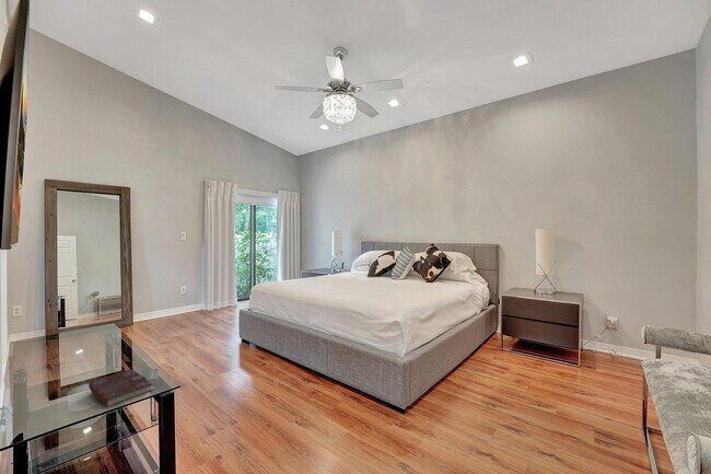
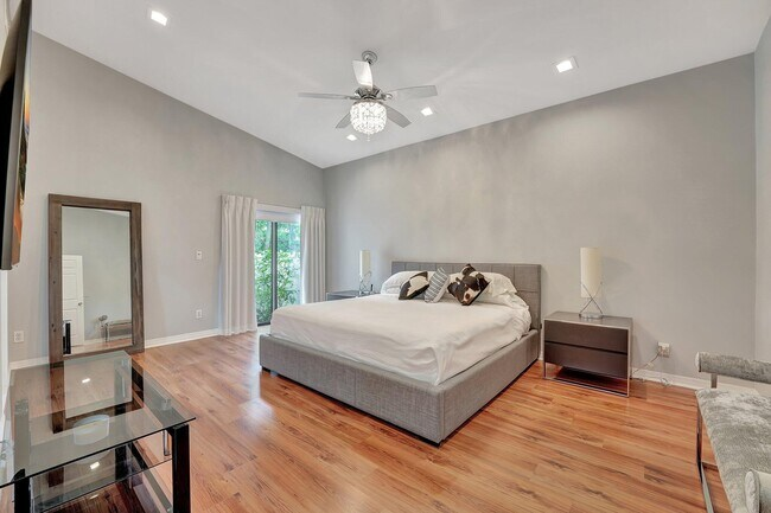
- book [88,368,155,408]
